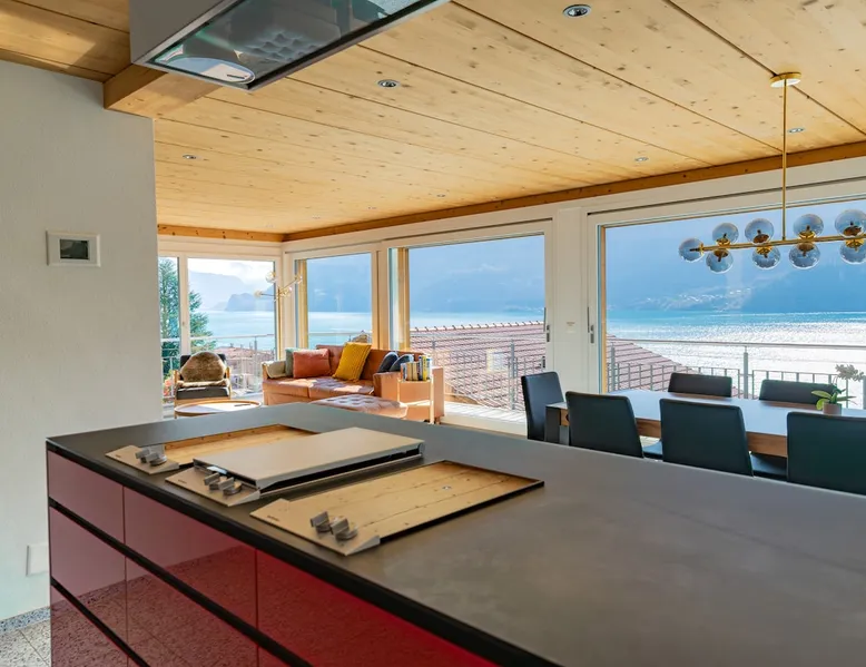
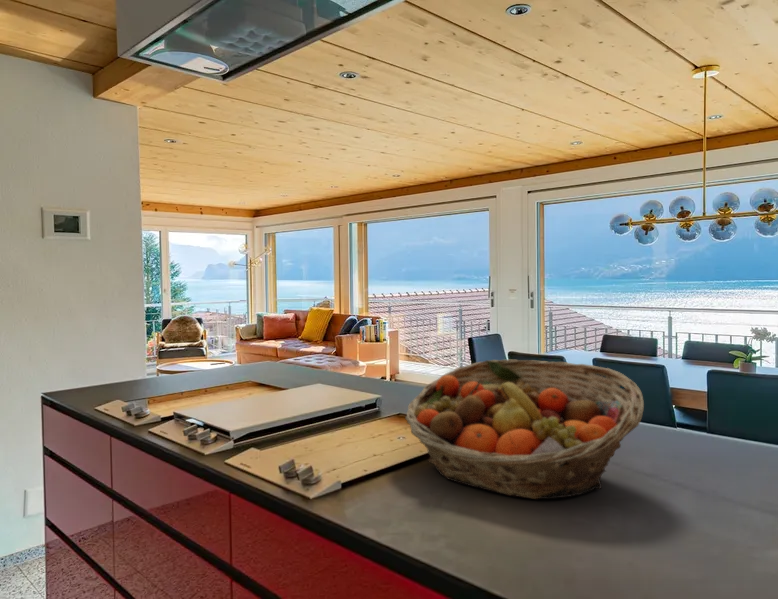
+ fruit basket [404,359,645,500]
